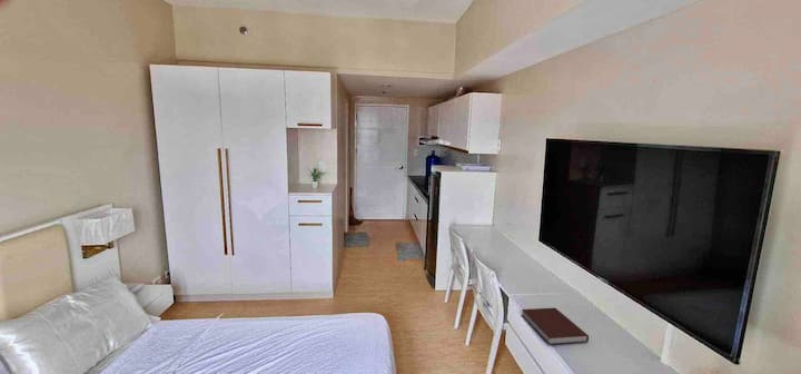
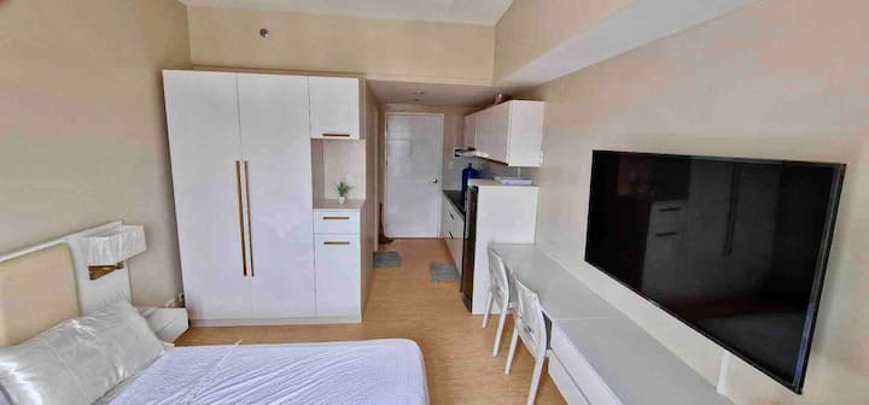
- notebook [521,307,590,345]
